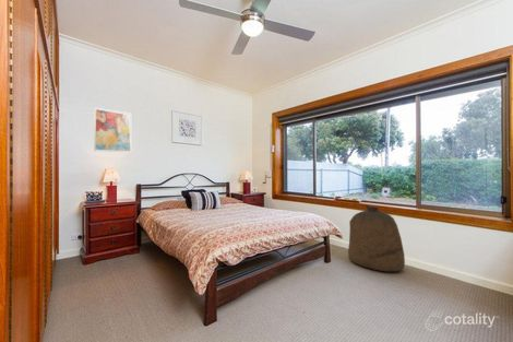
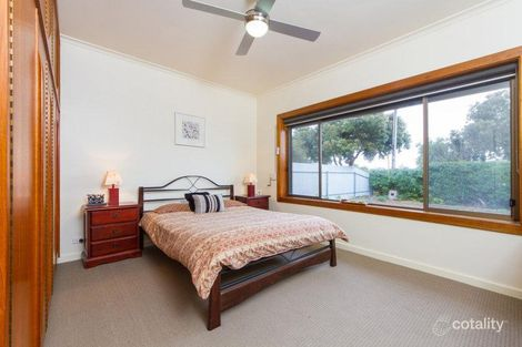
- bag [347,204,406,272]
- wall art [93,107,132,153]
